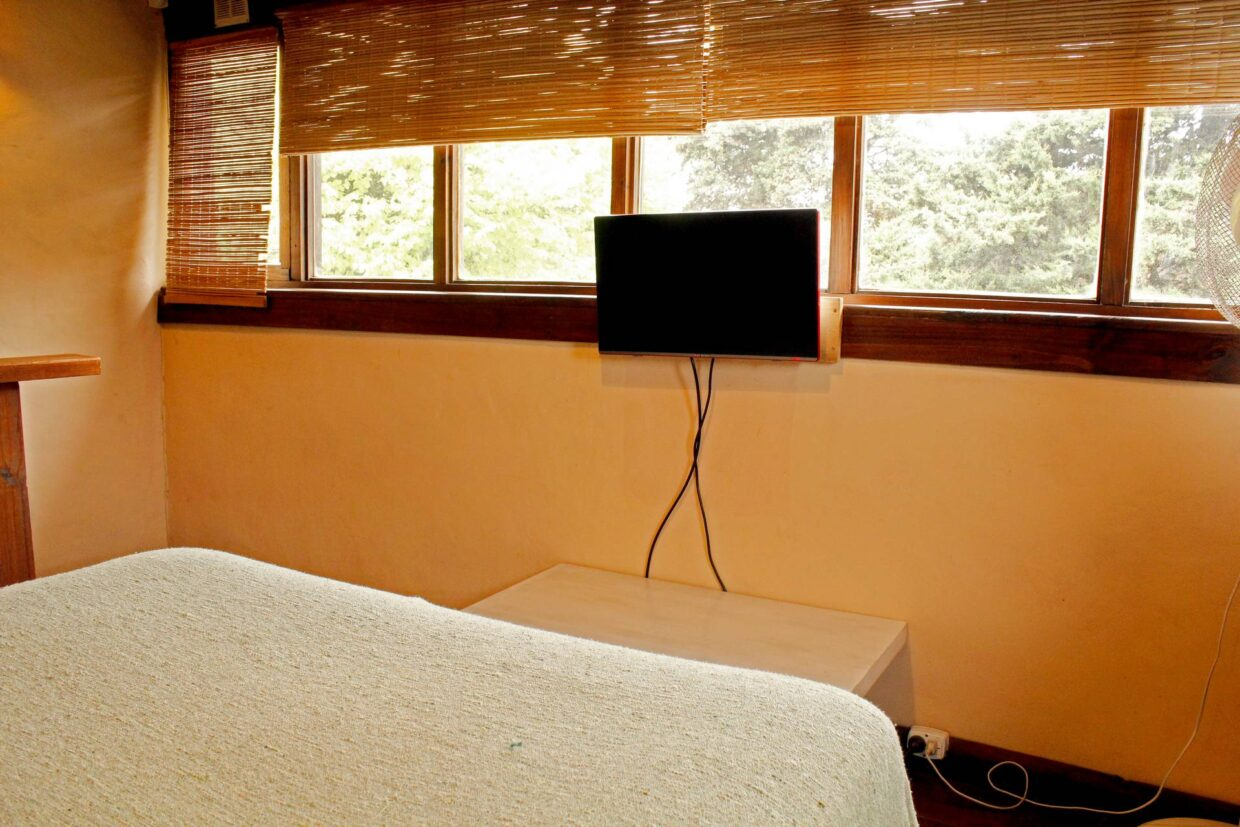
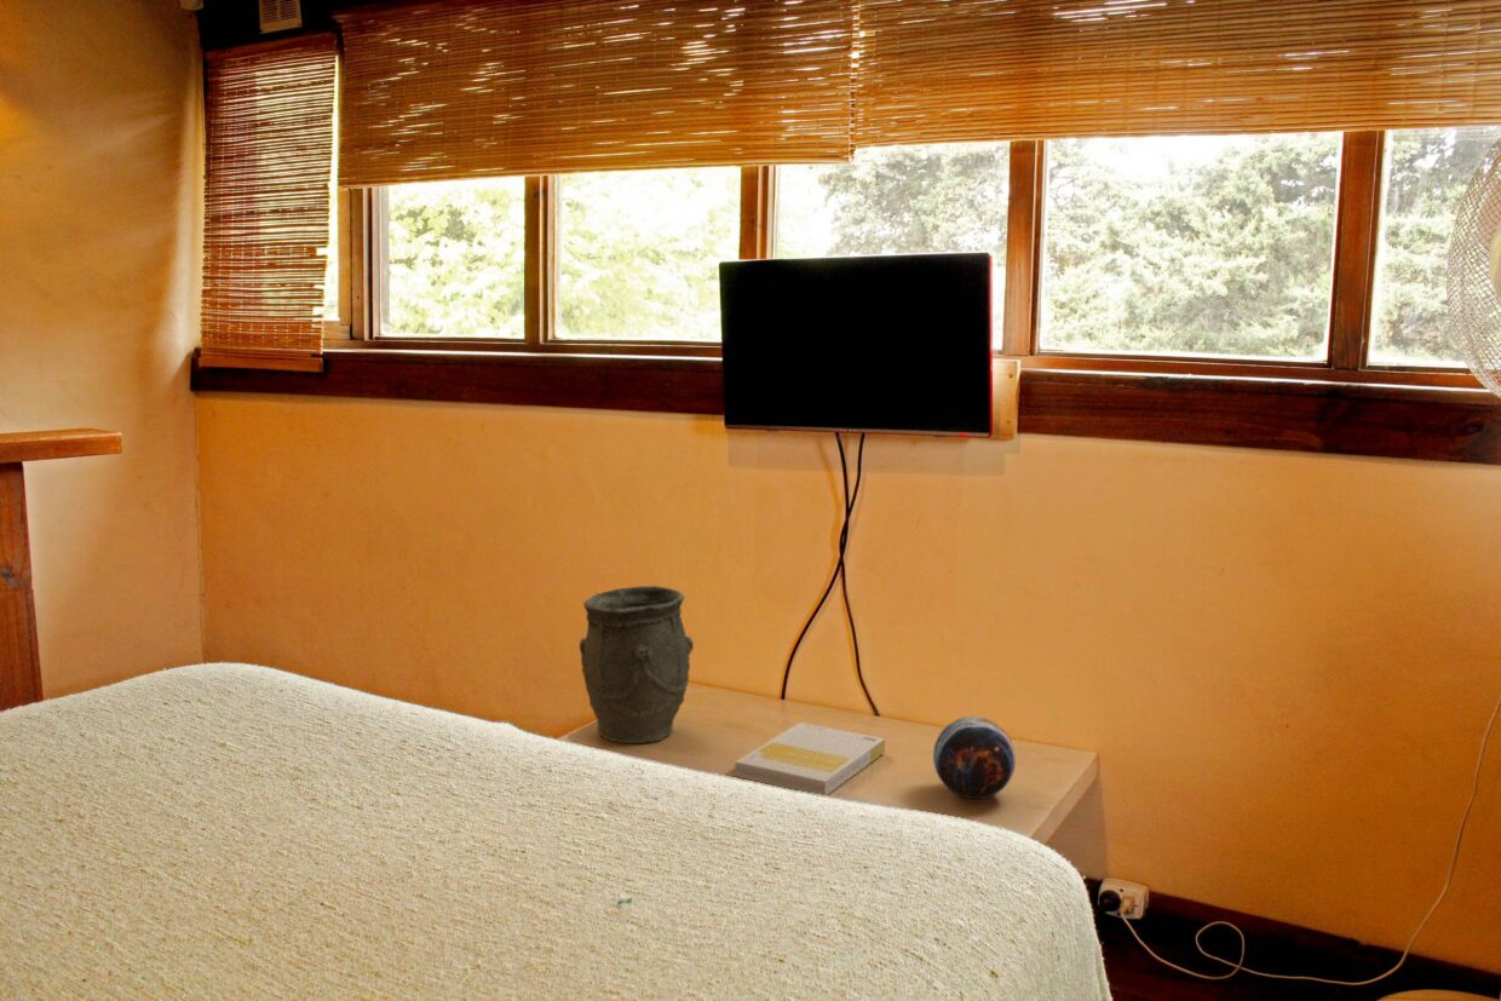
+ vase [579,585,695,744]
+ book [734,721,886,796]
+ decorative orb [932,715,1017,800]
